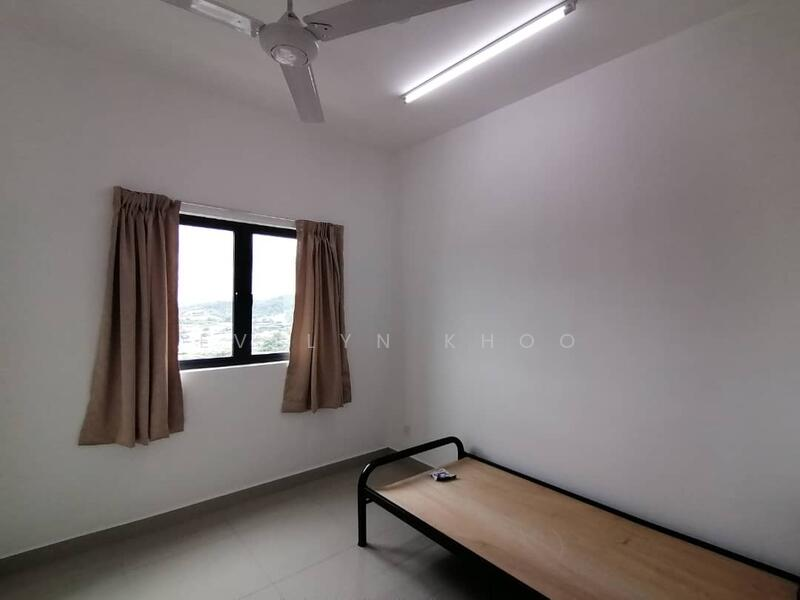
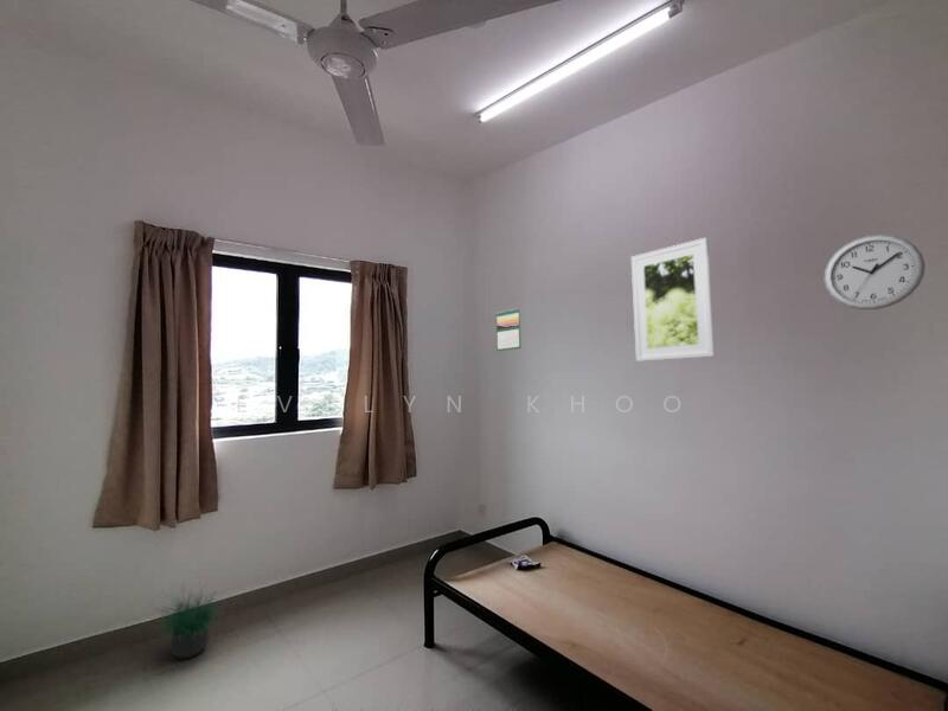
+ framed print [630,237,716,363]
+ calendar [494,307,523,352]
+ potted plant [150,575,229,660]
+ wall clock [824,233,927,310]
